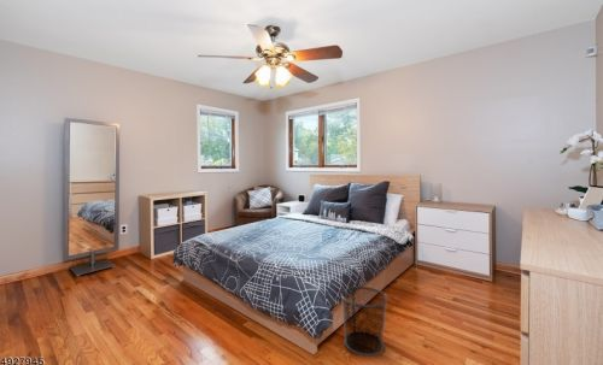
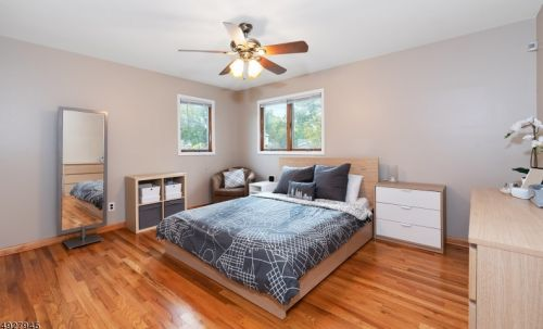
- waste bin [340,285,388,357]
